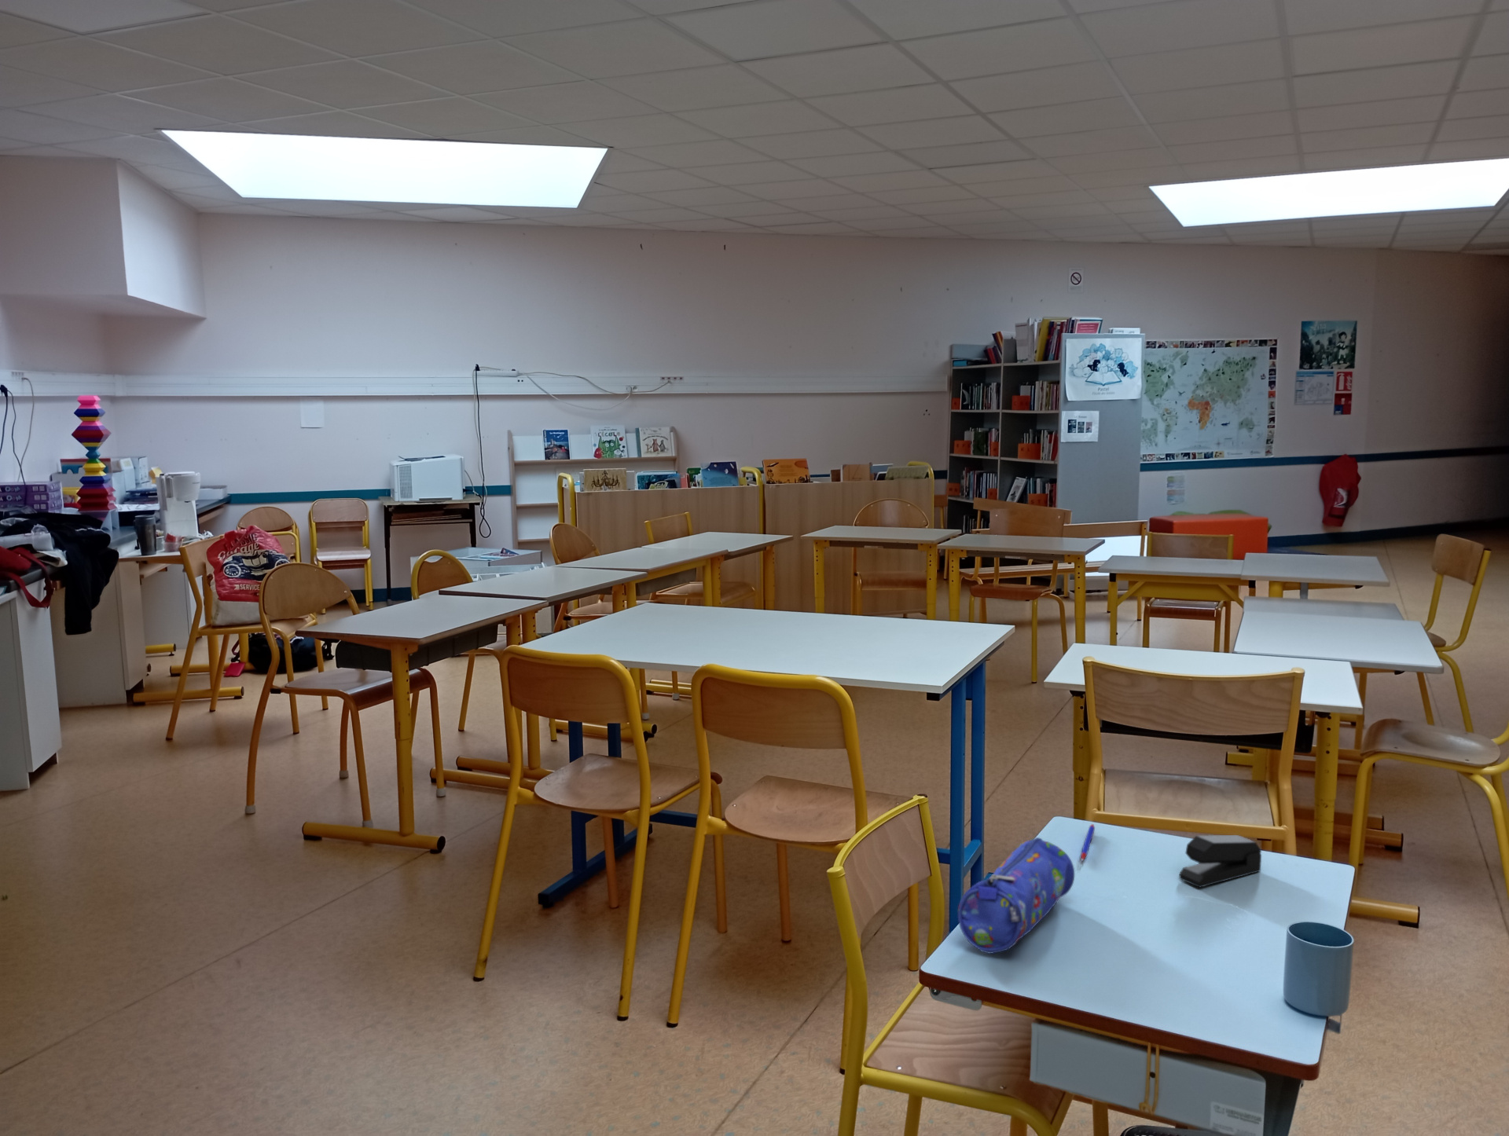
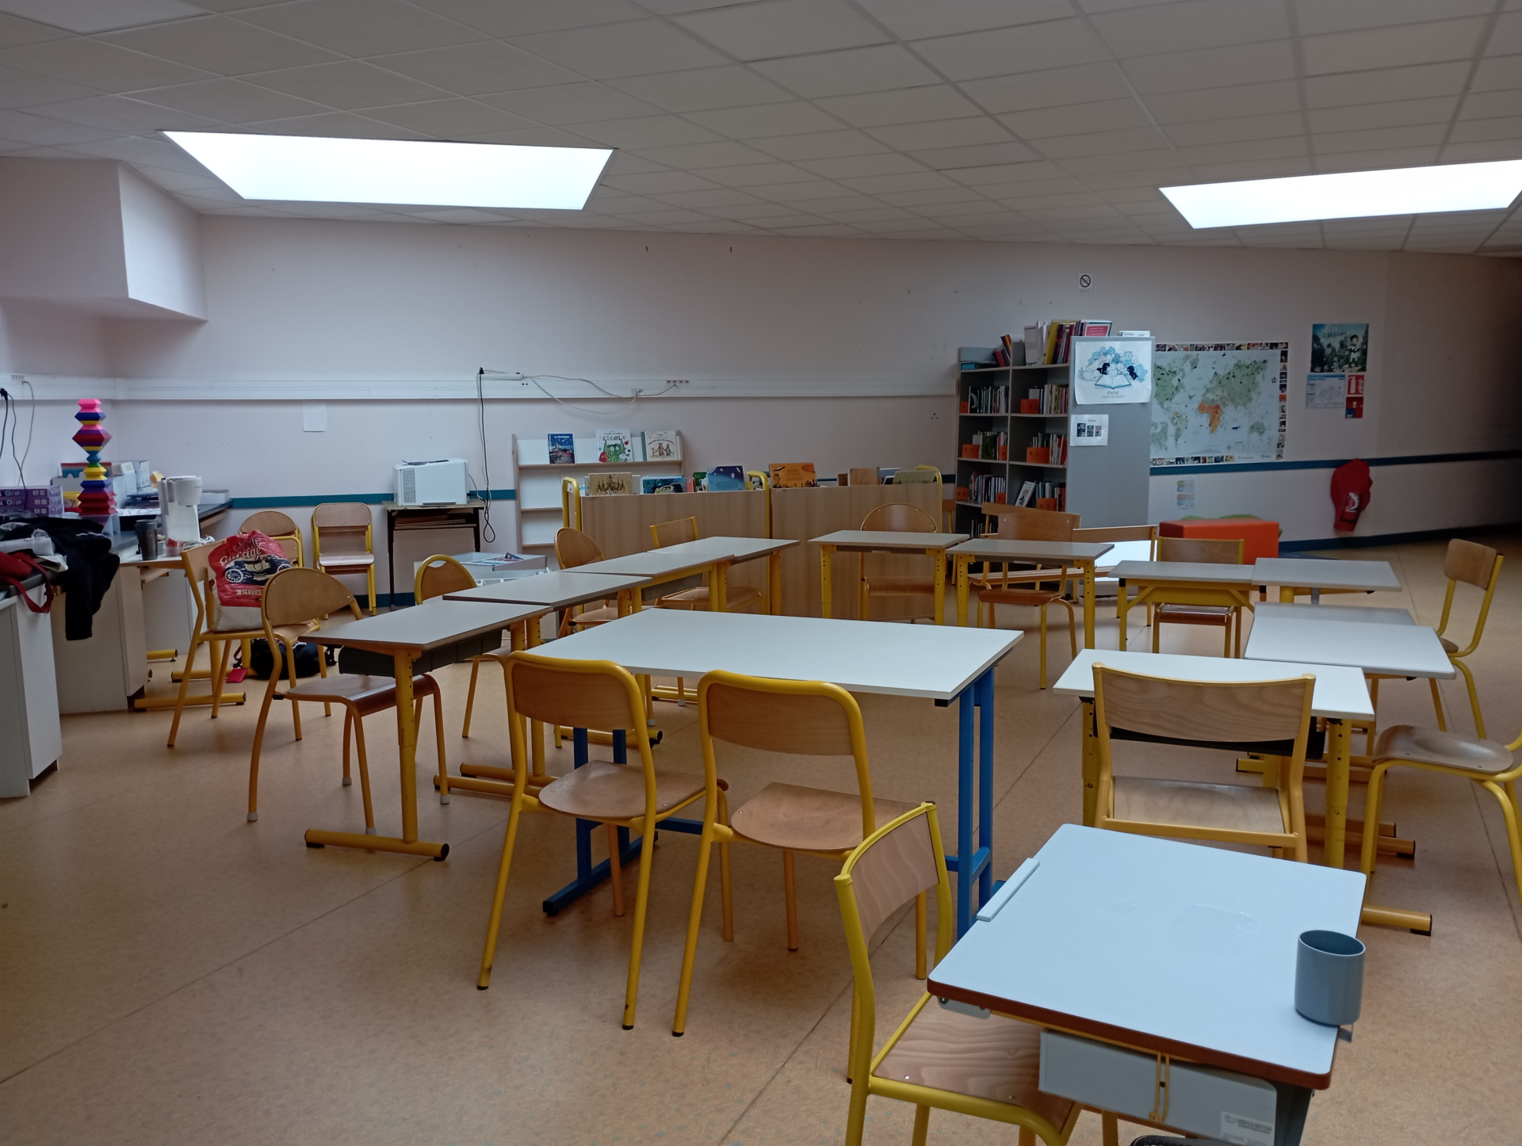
- pen [1080,823,1096,862]
- pencil case [957,836,1076,955]
- stapler [1178,834,1262,889]
